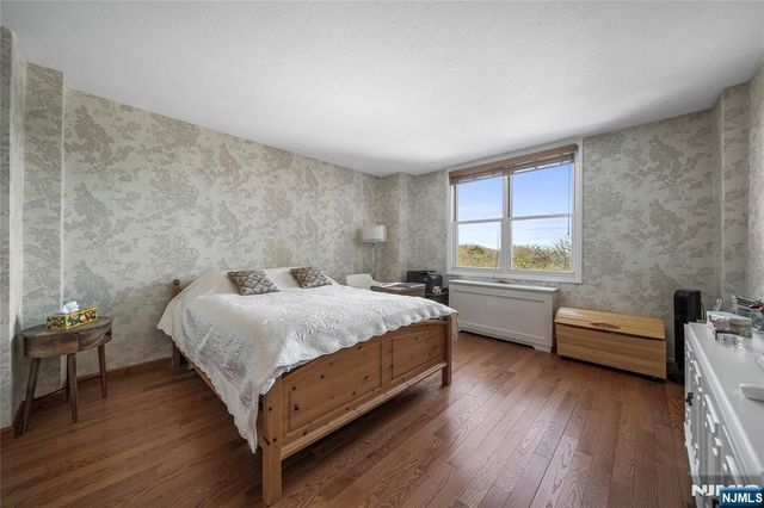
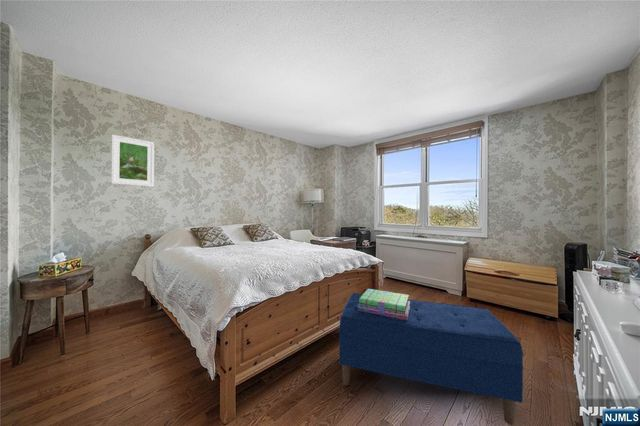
+ bench [338,292,524,426]
+ stack of books [358,288,410,320]
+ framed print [110,134,155,188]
